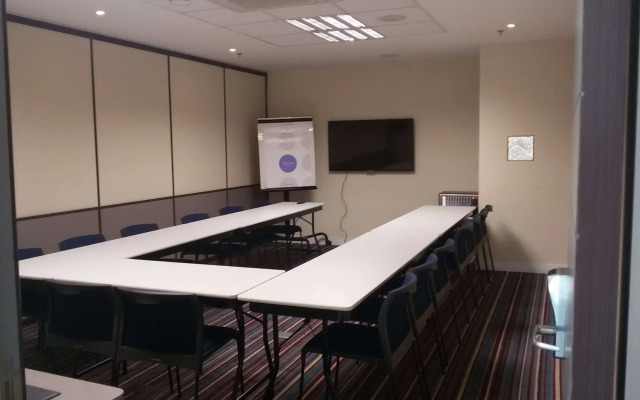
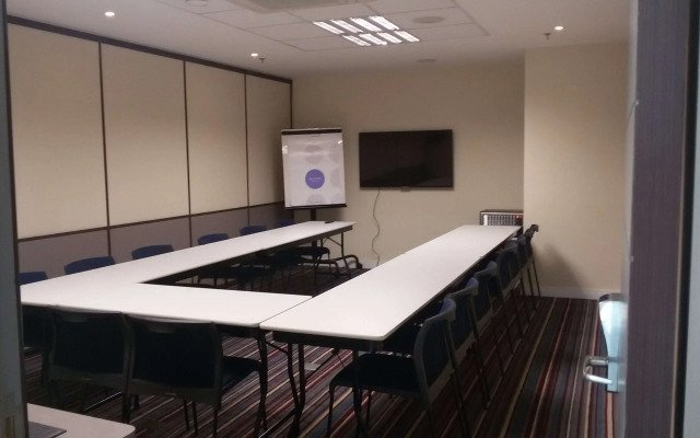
- wall art [506,134,535,162]
